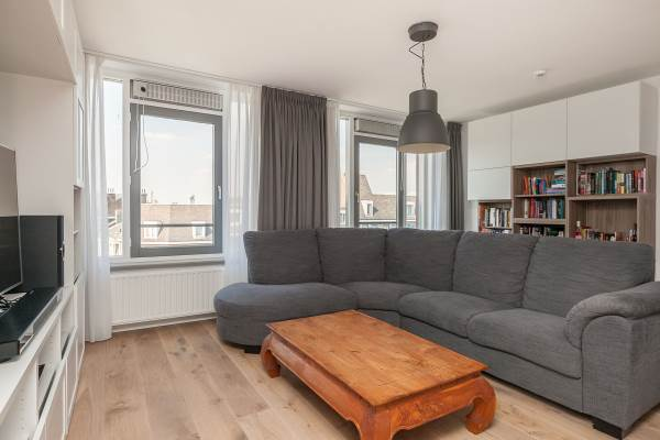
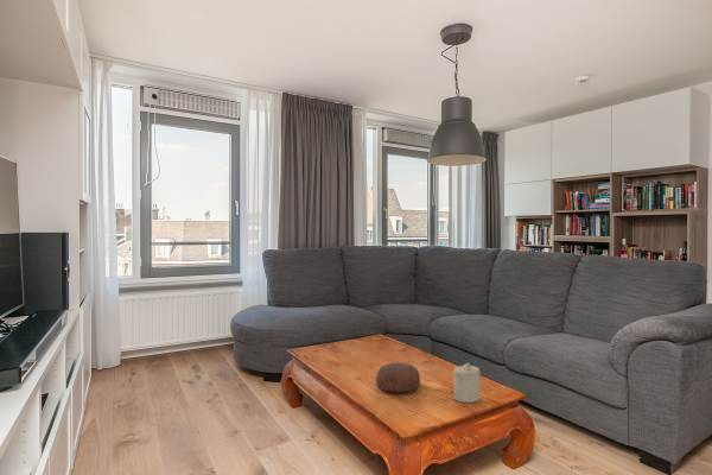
+ decorative bowl [375,361,421,394]
+ candle [452,362,482,404]
